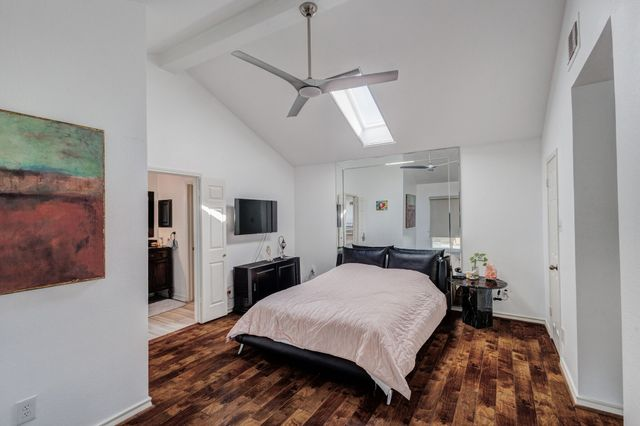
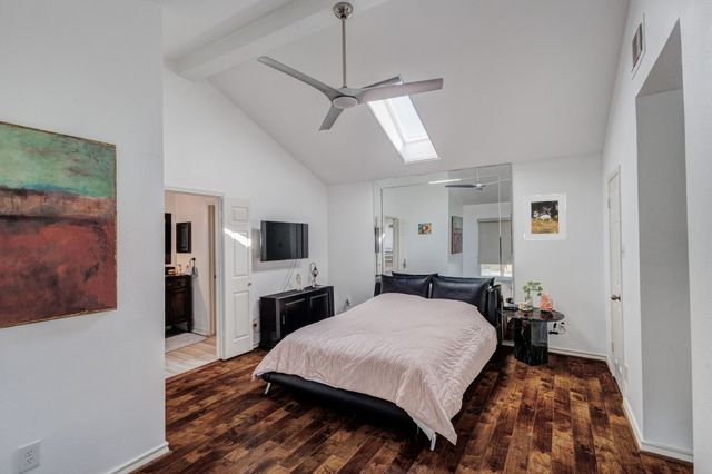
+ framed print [523,192,567,240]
